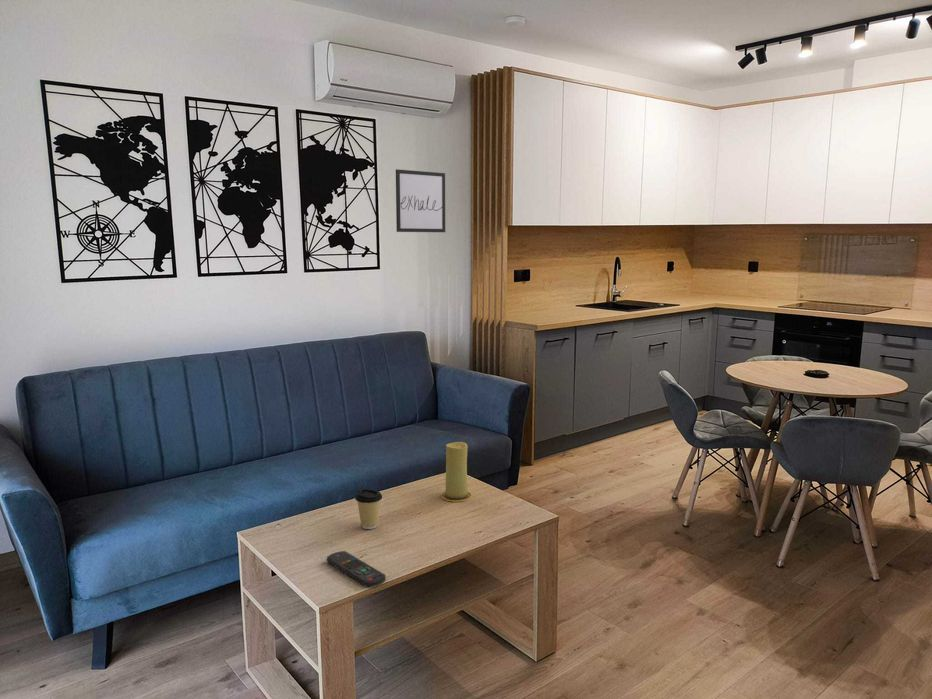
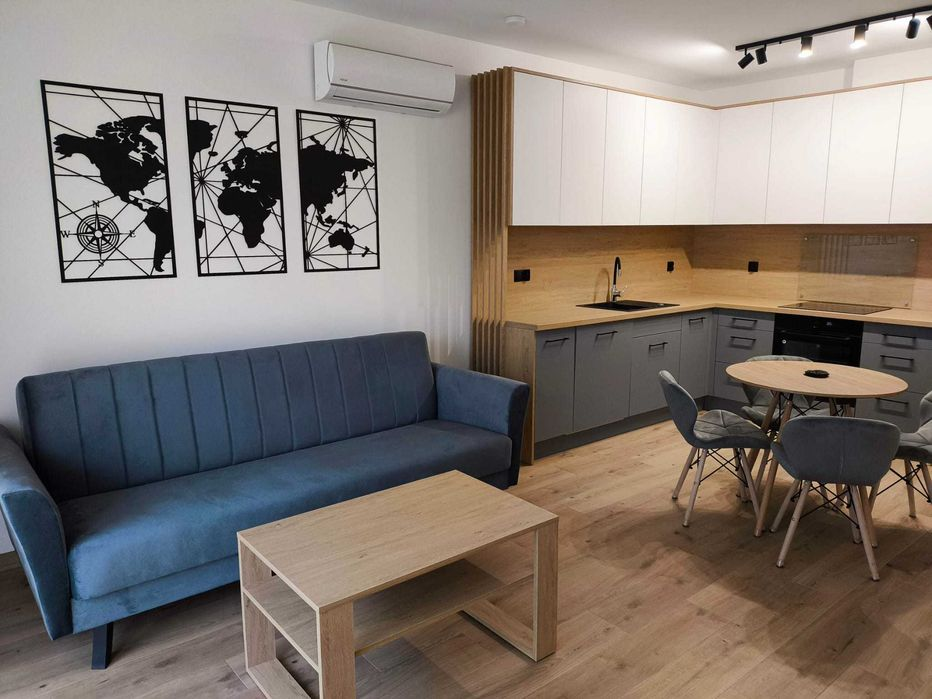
- wall art [395,168,446,233]
- candle [440,441,473,503]
- remote control [326,550,387,588]
- coffee cup [354,488,383,530]
